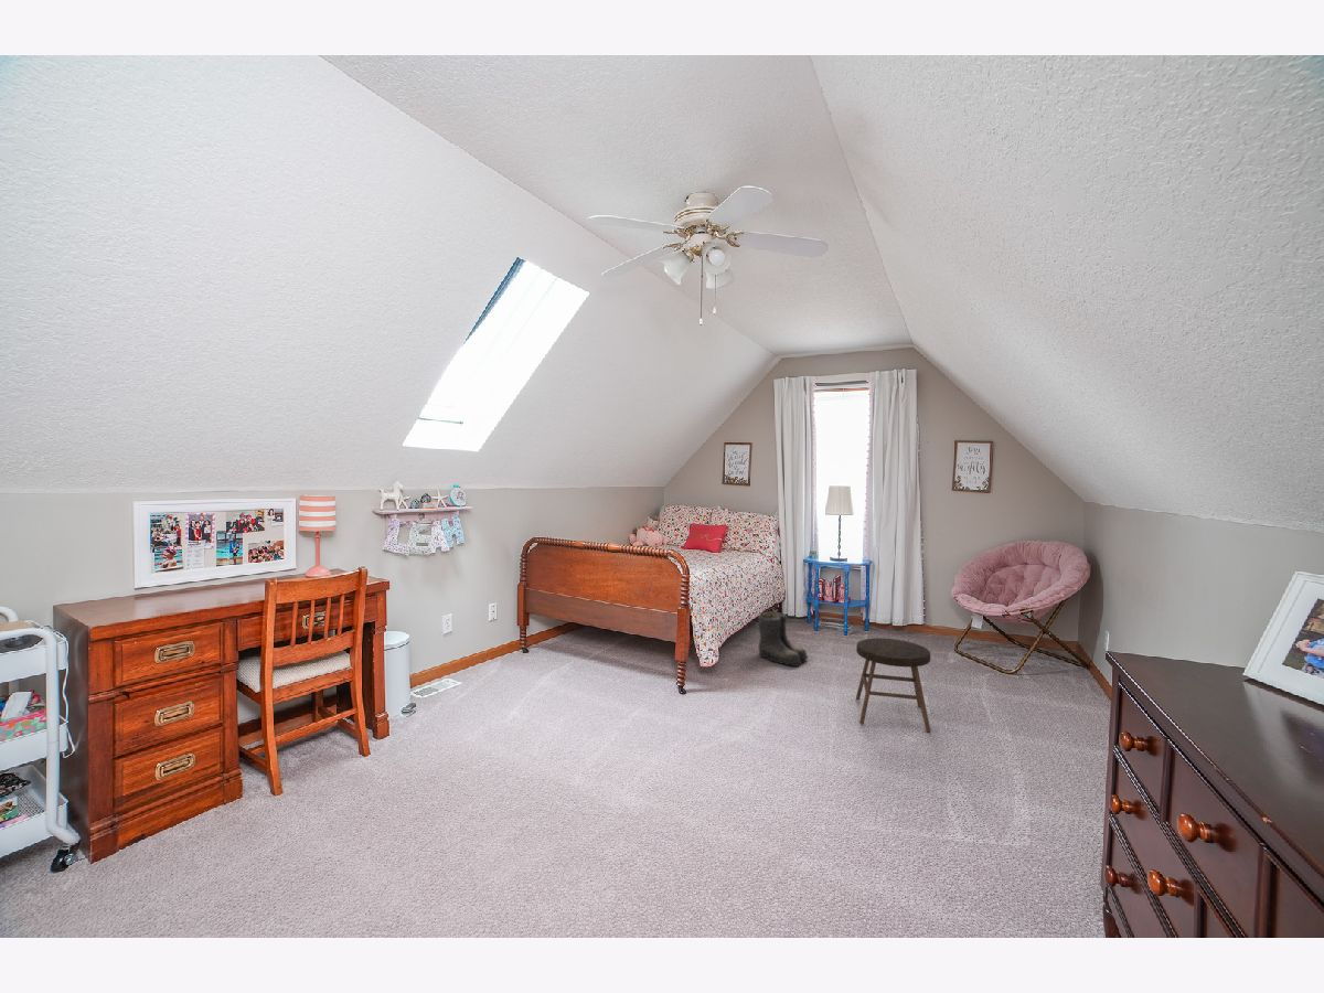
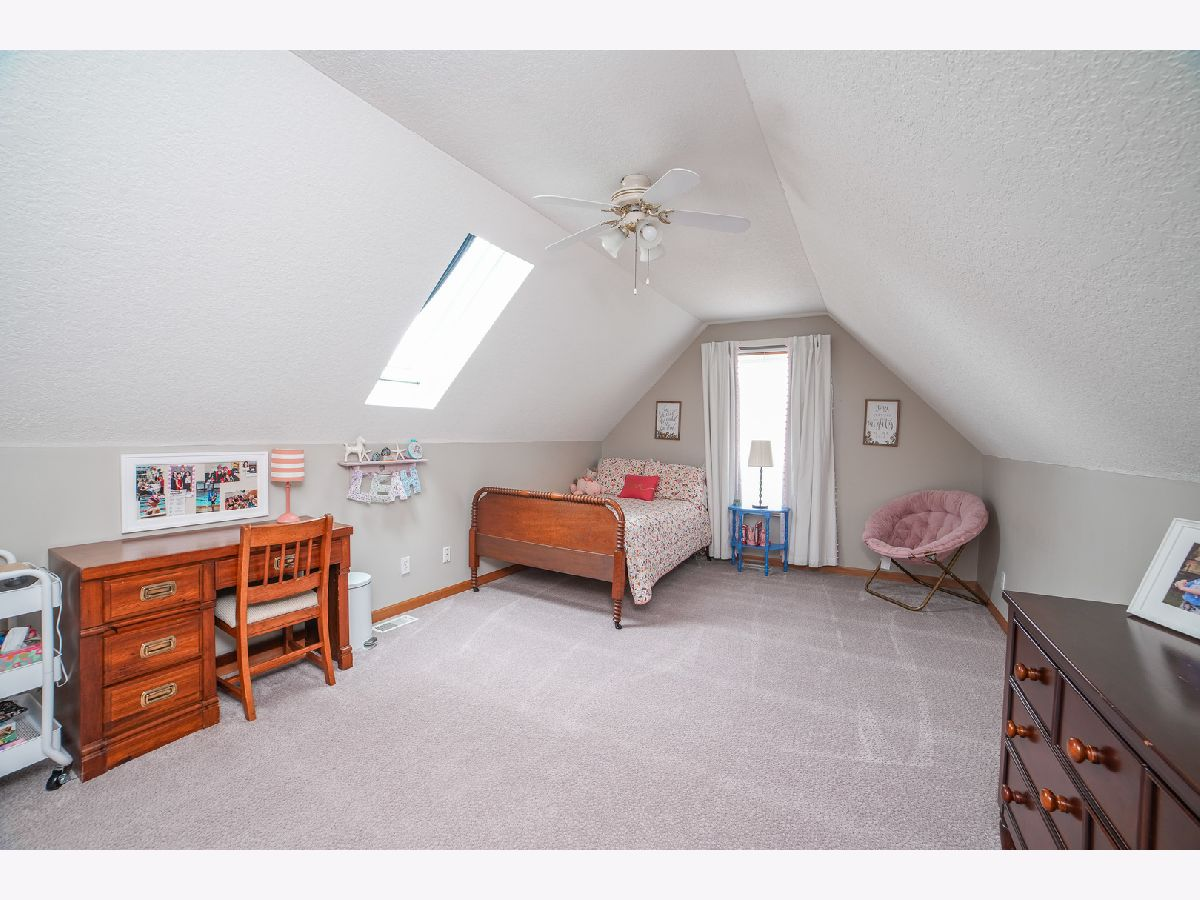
- stool [855,637,931,734]
- boots [757,611,809,668]
